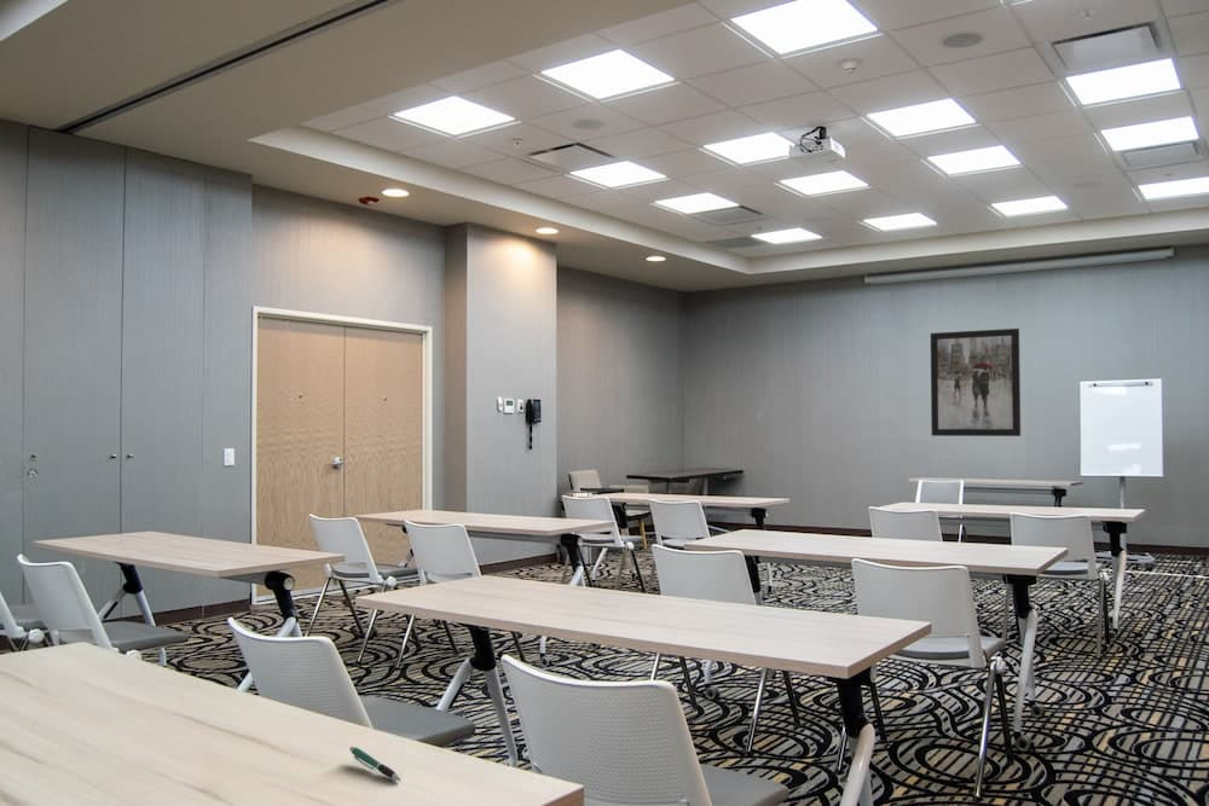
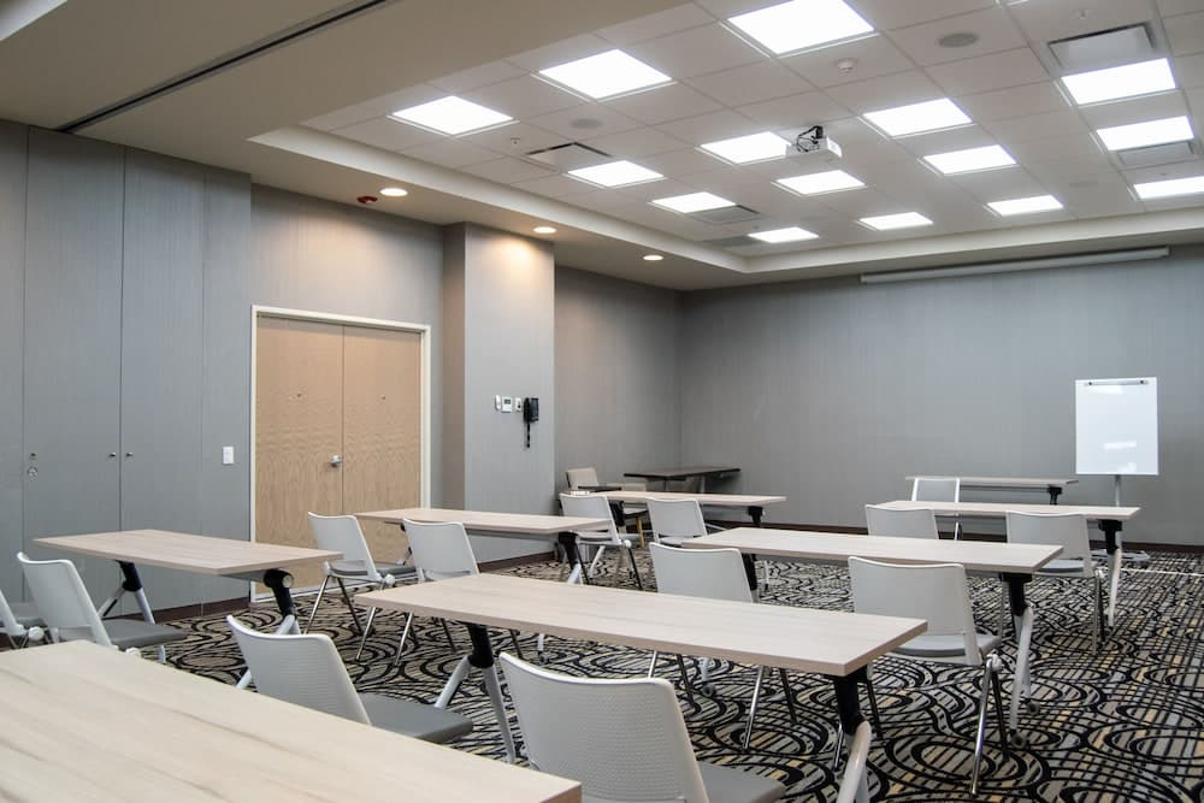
- wall art [930,327,1022,437]
- pen [348,746,401,782]
